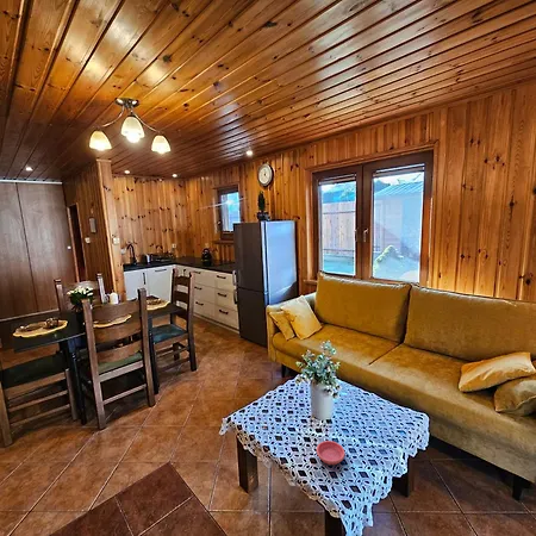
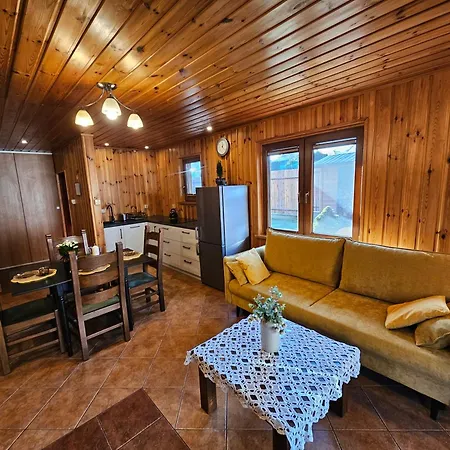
- saucer [316,440,345,466]
